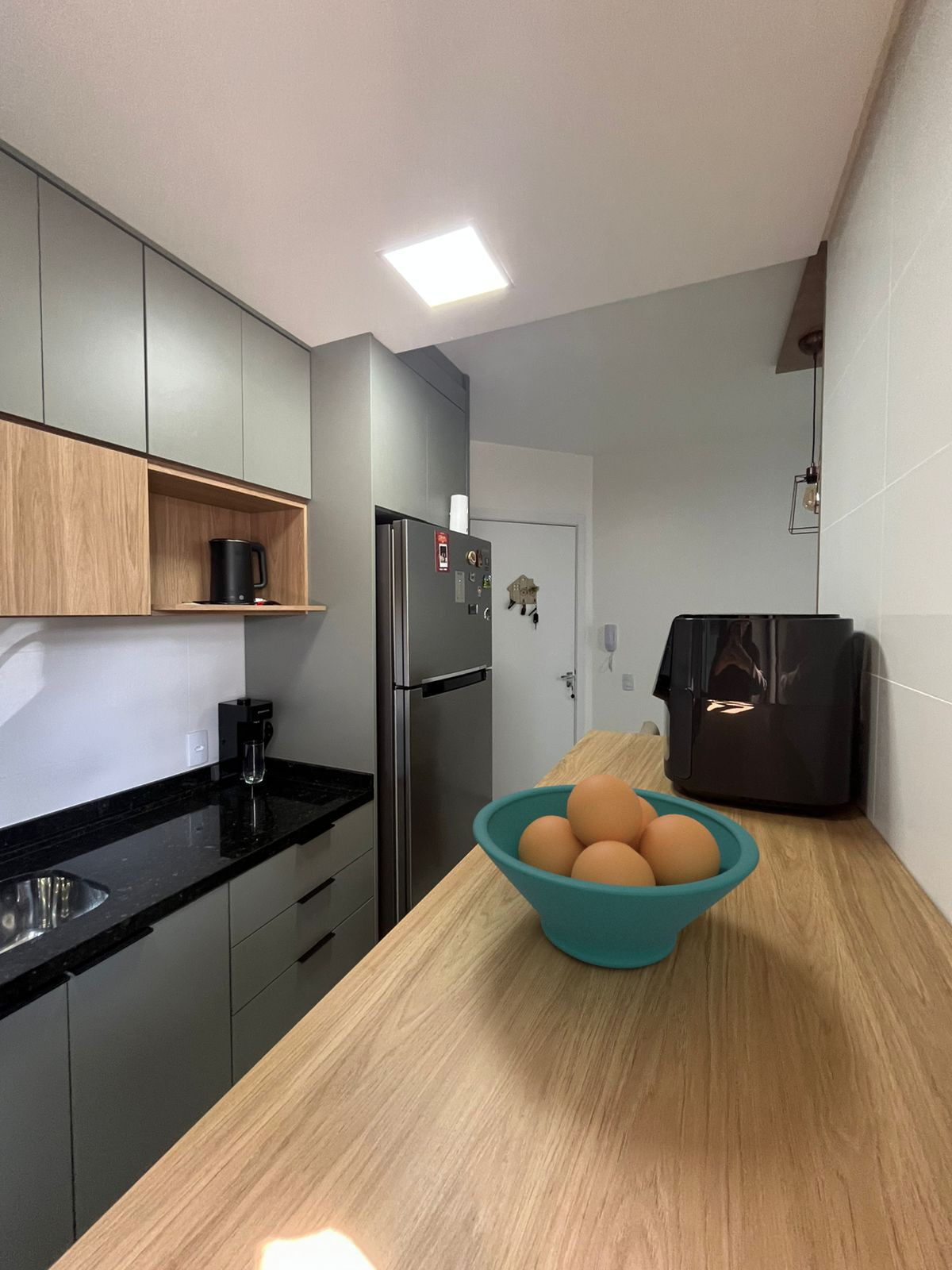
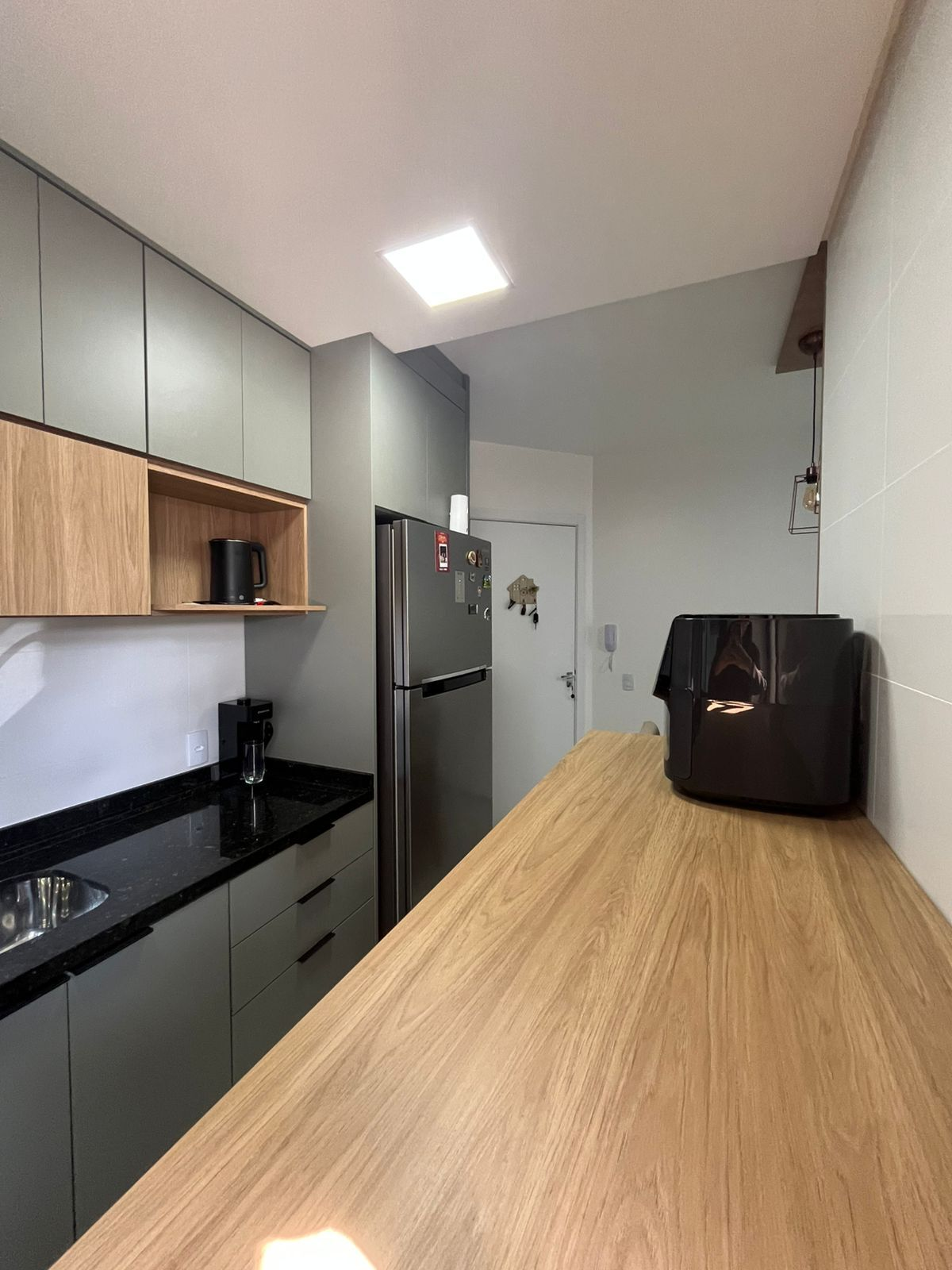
- fruit bowl [472,773,760,969]
